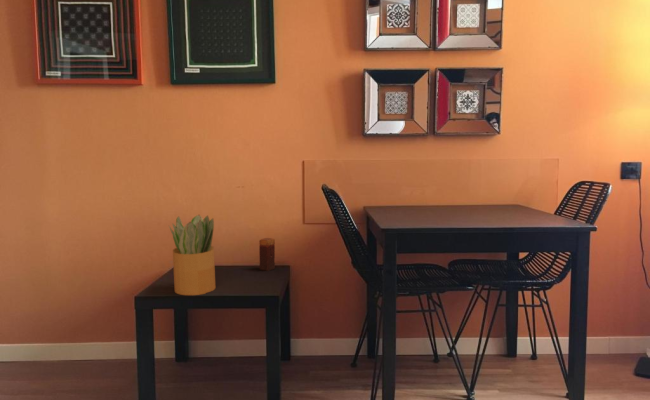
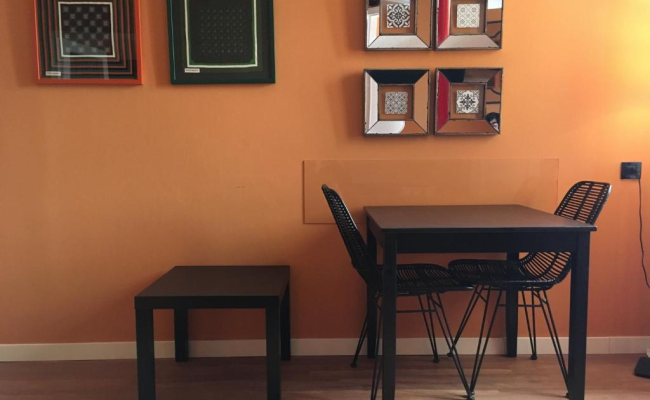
- potted plant [168,214,216,296]
- candle [258,237,276,272]
